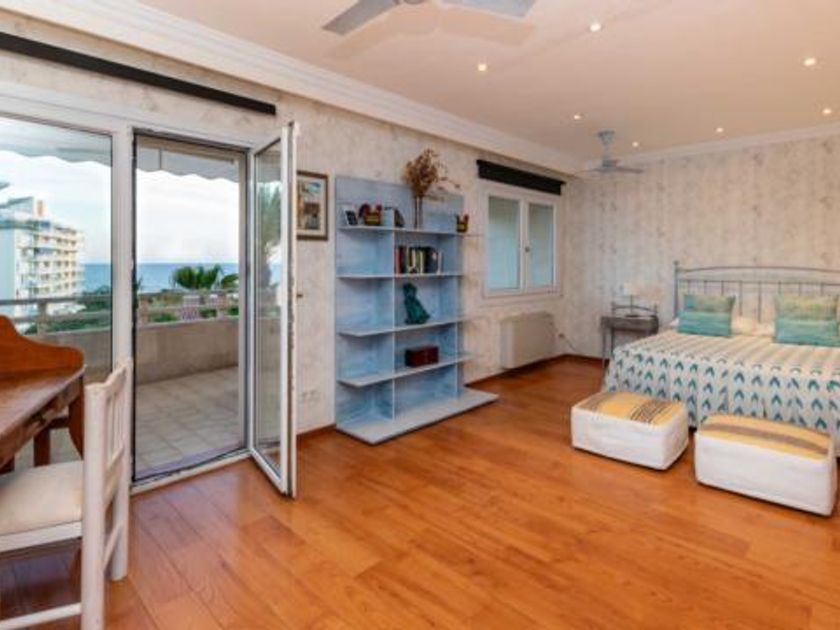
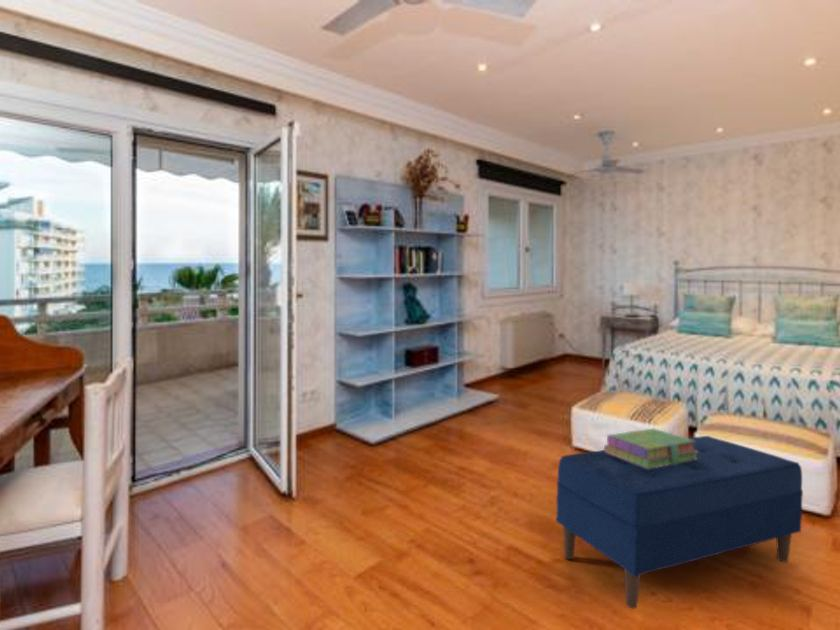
+ stack of books [603,427,698,469]
+ bench [555,435,804,609]
